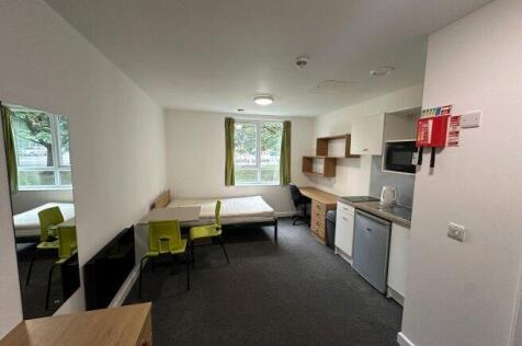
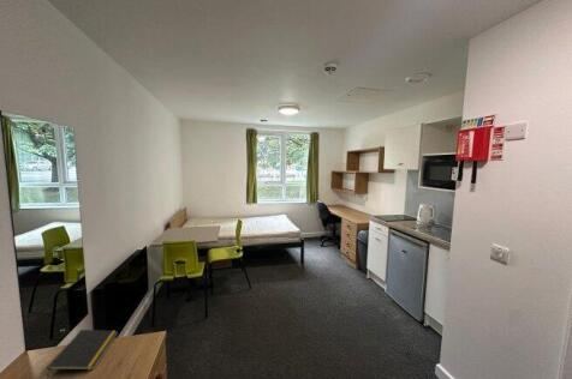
+ notepad [46,329,119,379]
